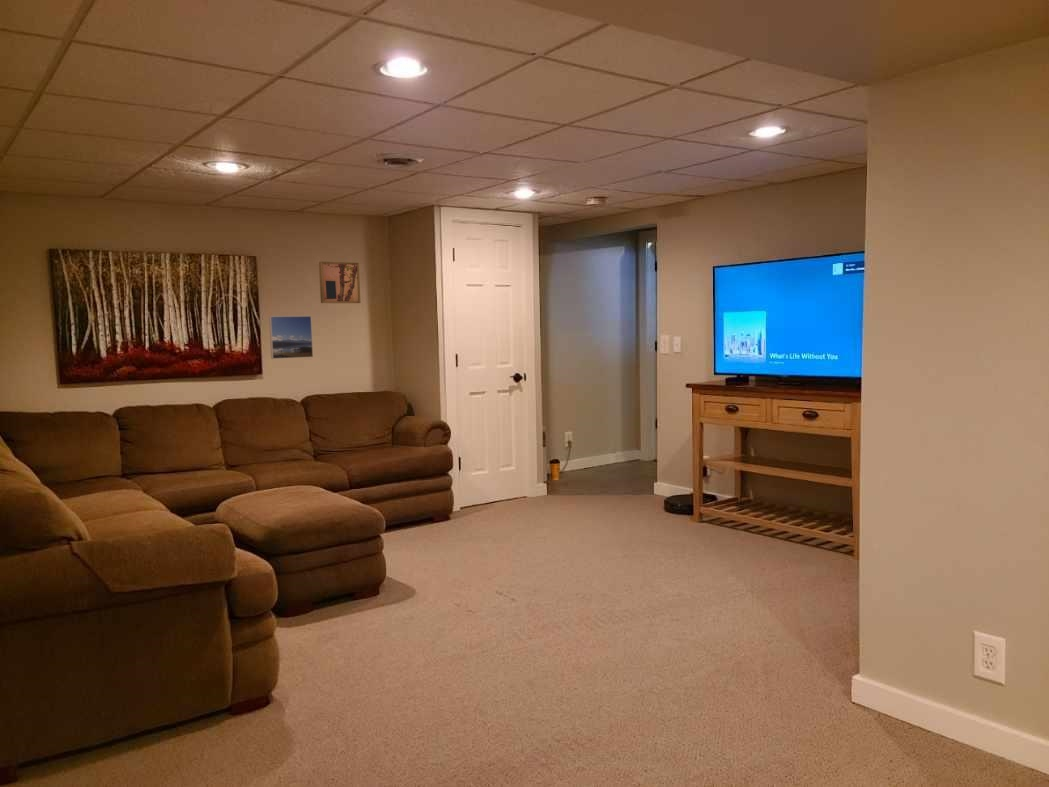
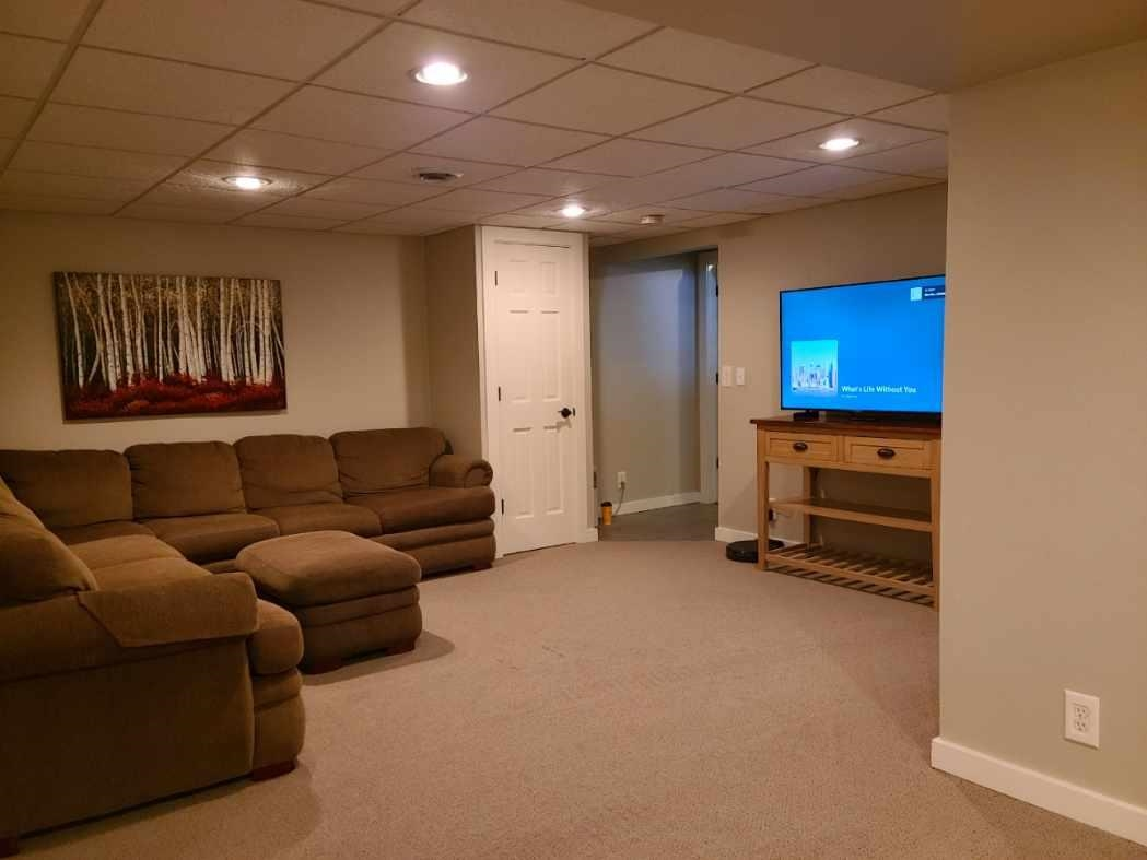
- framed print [268,315,314,360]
- wall art [318,261,362,304]
